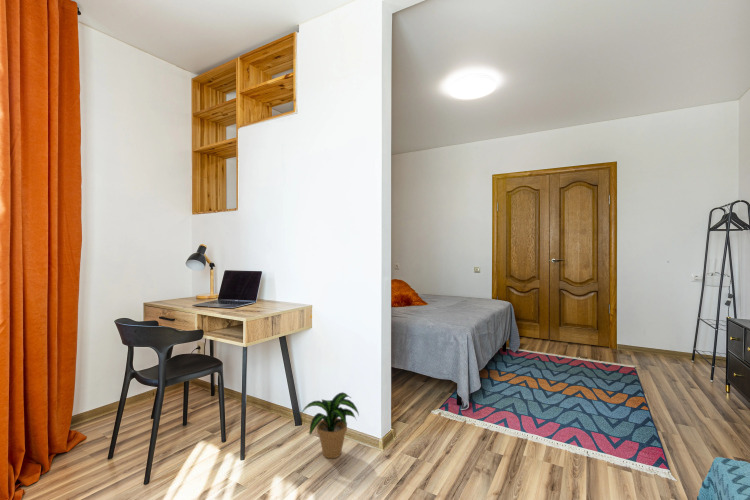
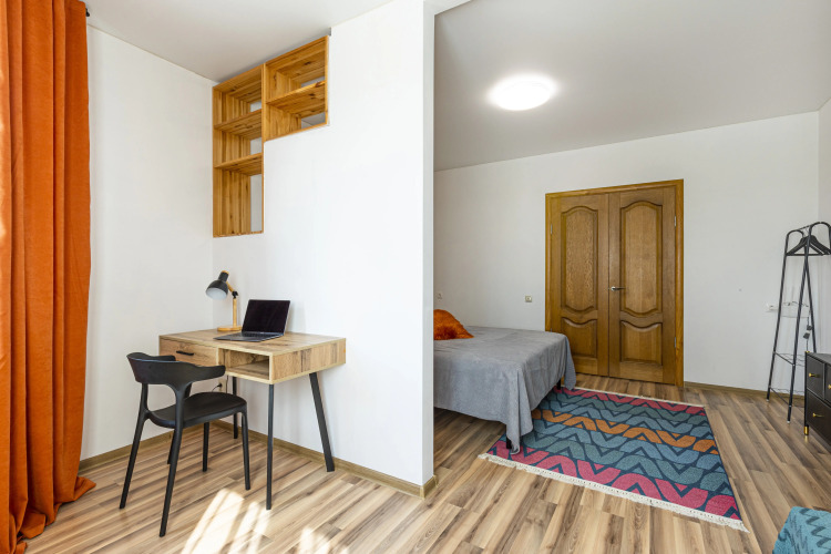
- potted plant [300,391,360,459]
